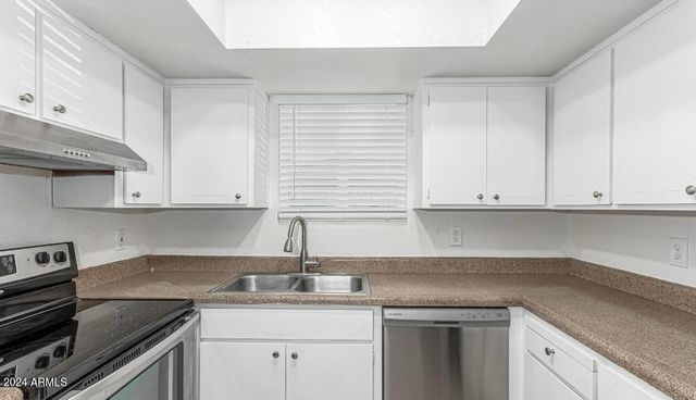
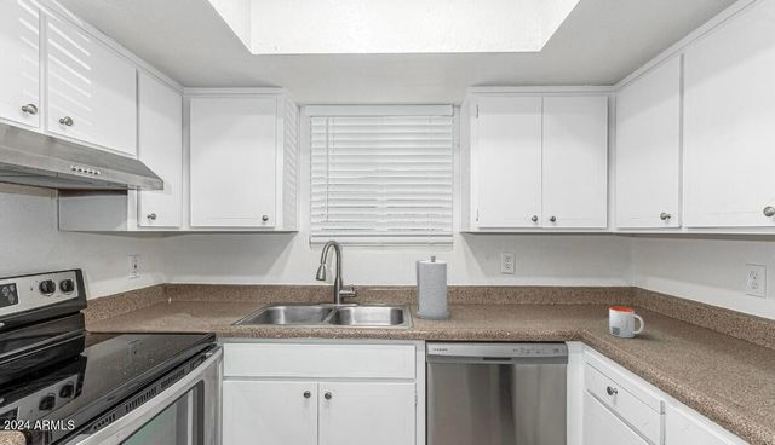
+ paper towel [414,254,450,322]
+ mug [608,306,645,339]
